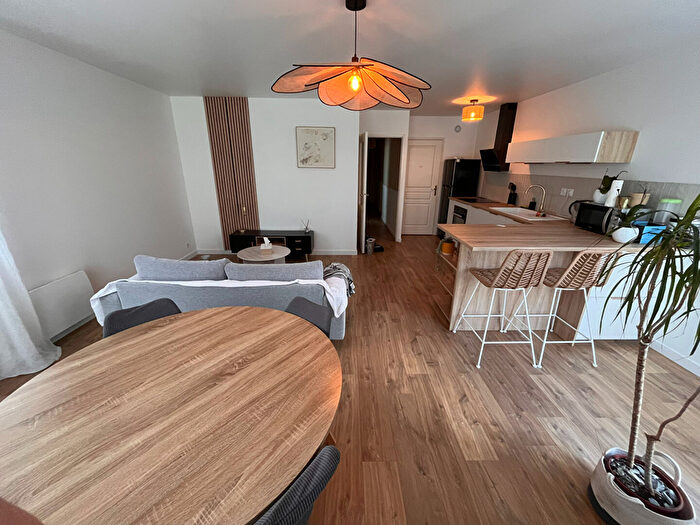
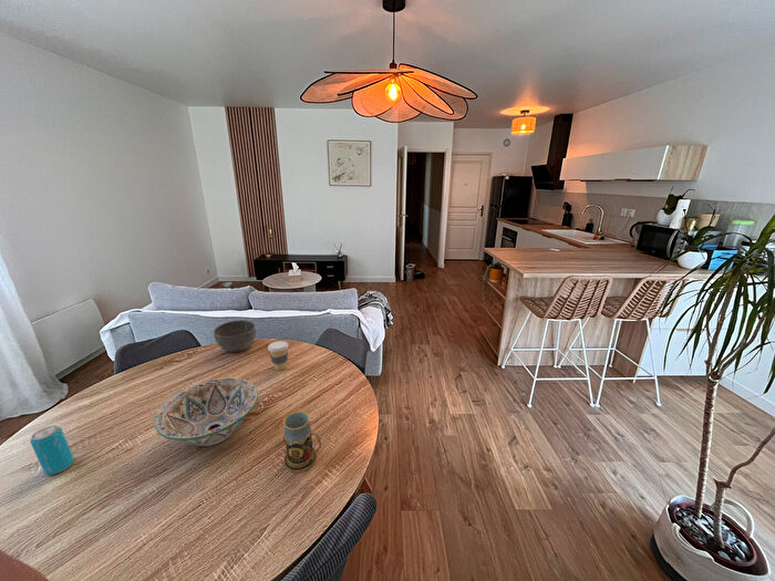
+ coffee cup [267,340,289,372]
+ decorative bowl [153,376,259,447]
+ beverage can [29,424,75,476]
+ mug [281,411,322,474]
+ bowl [213,319,257,353]
